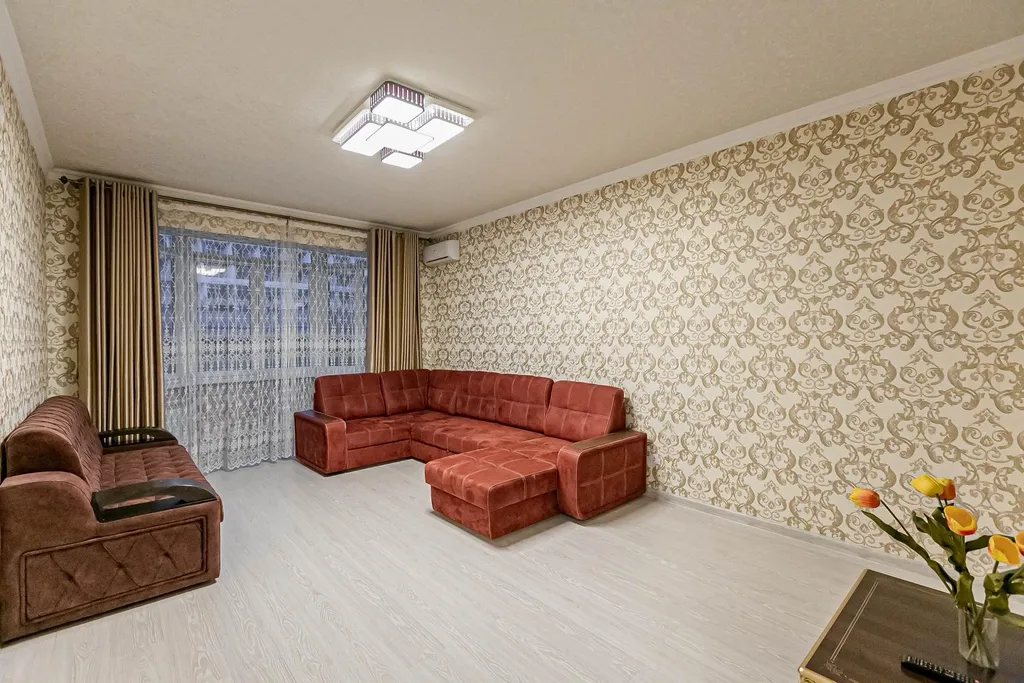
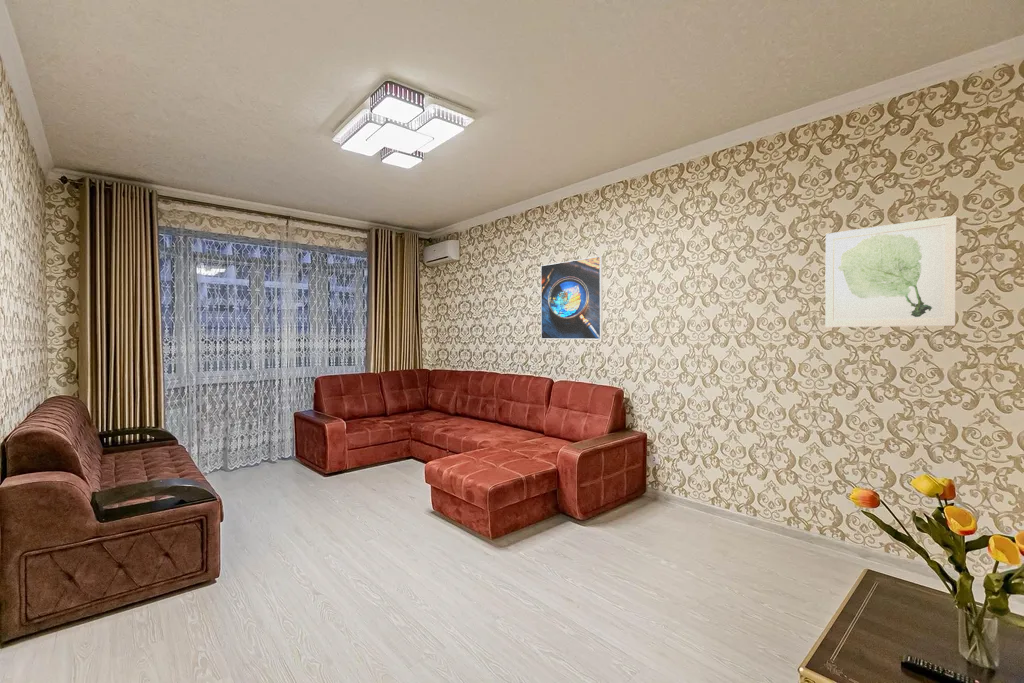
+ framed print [540,255,604,340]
+ wall art [824,215,957,328]
